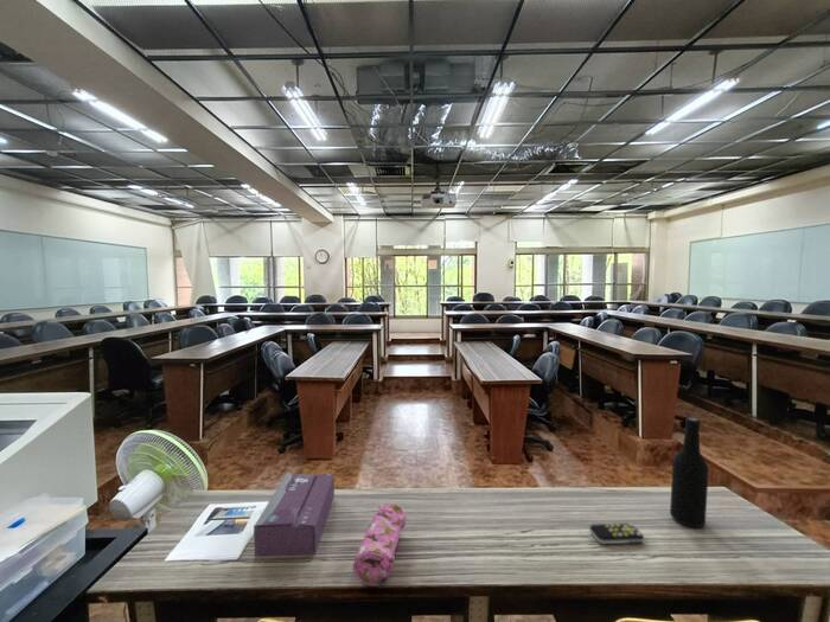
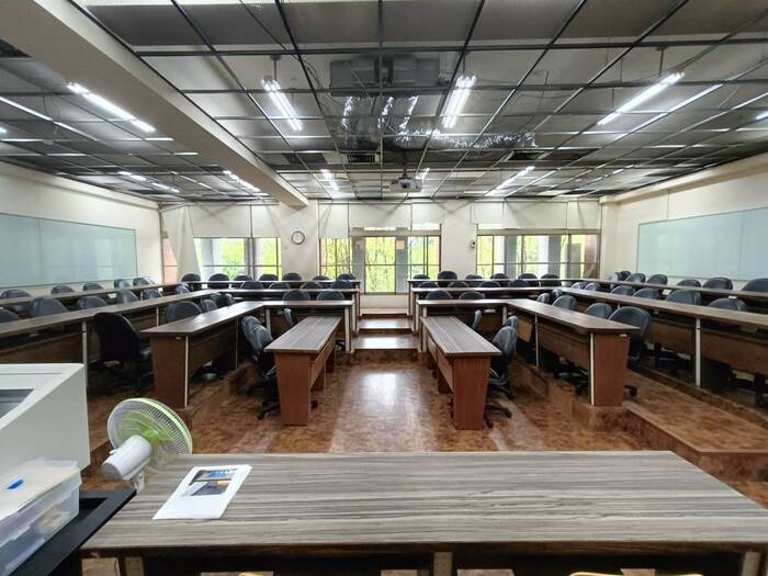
- tissue box [253,473,336,557]
- pencil case [352,502,407,588]
- remote control [588,522,645,545]
- bottle [669,416,710,528]
